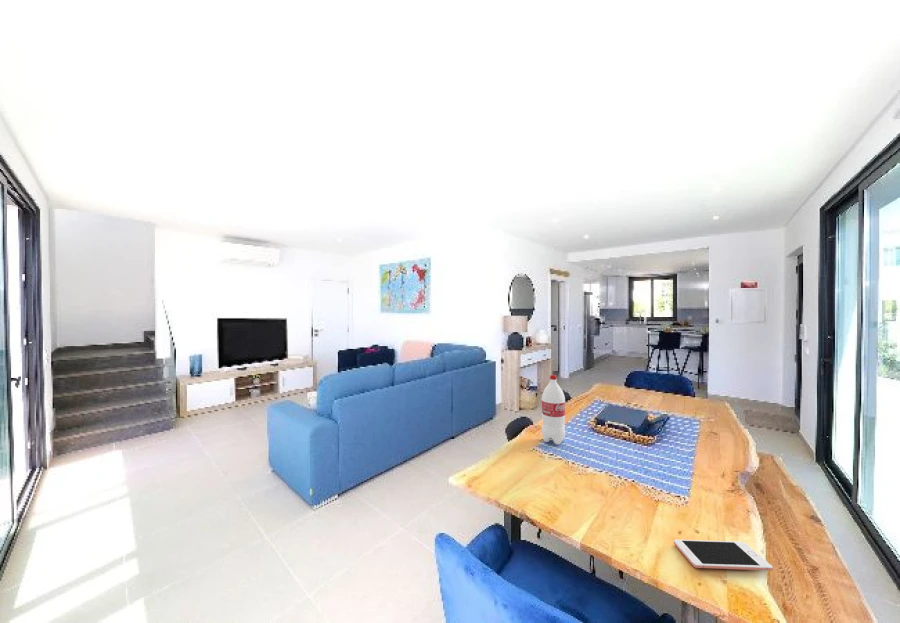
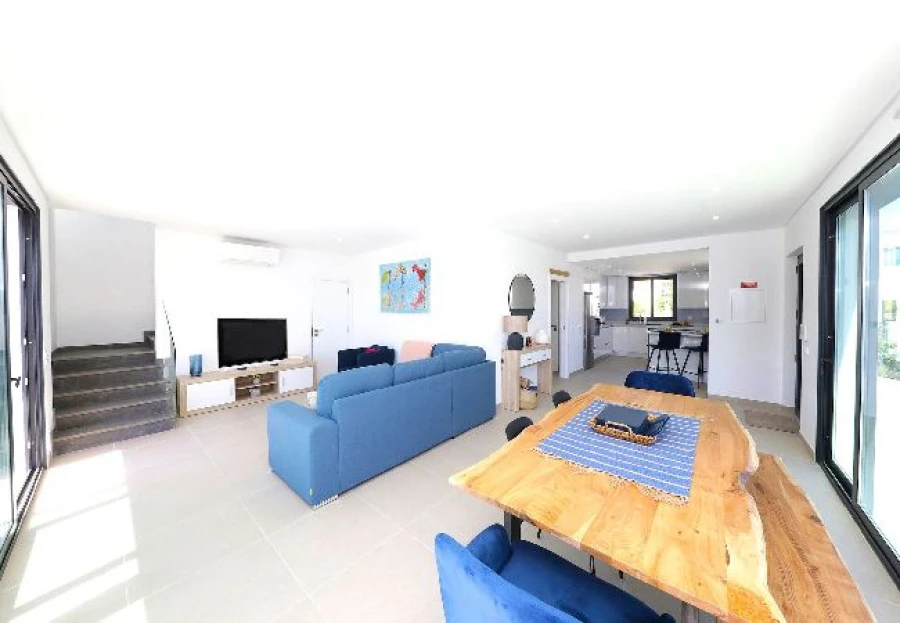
- bottle [541,374,566,445]
- cell phone [673,539,774,572]
